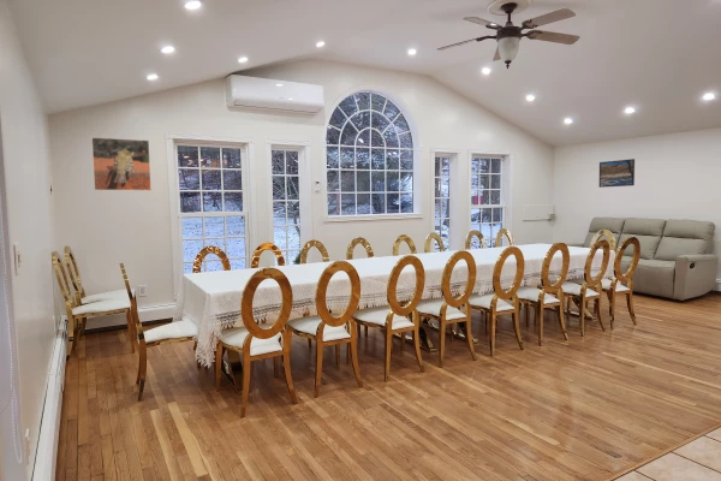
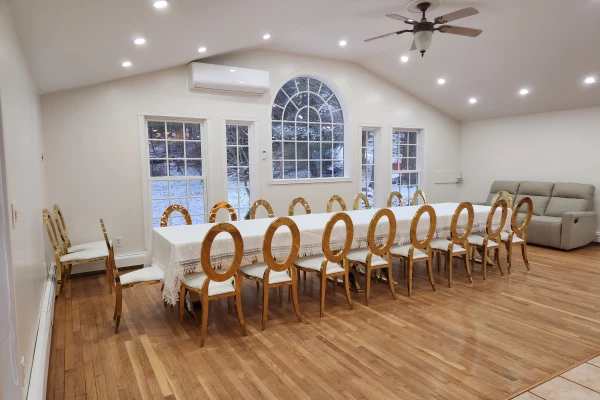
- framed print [598,158,636,189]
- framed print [90,136,153,192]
